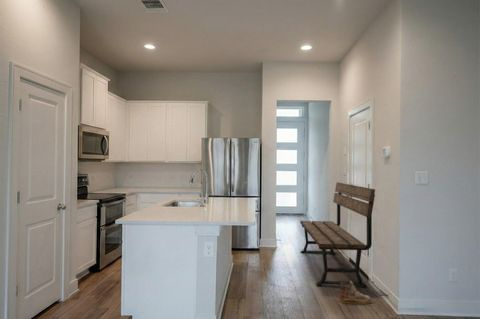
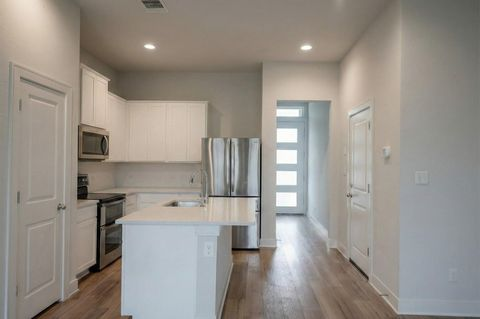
- shoe [338,280,372,305]
- bench [299,181,376,288]
